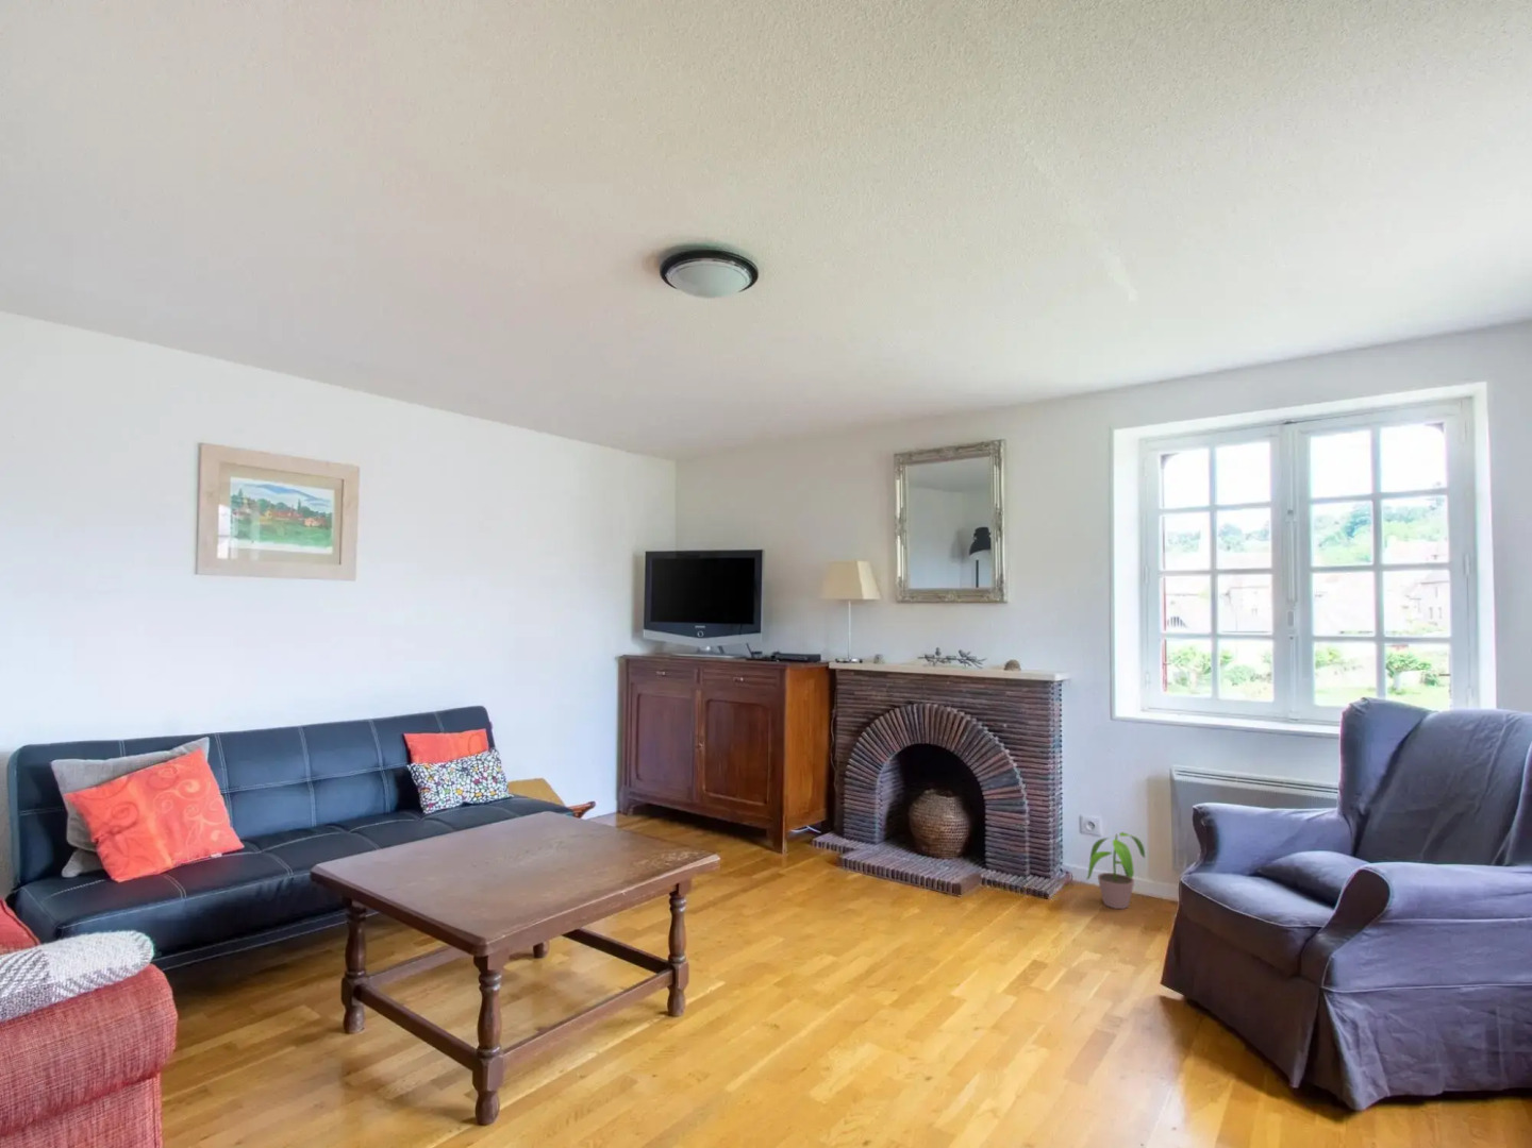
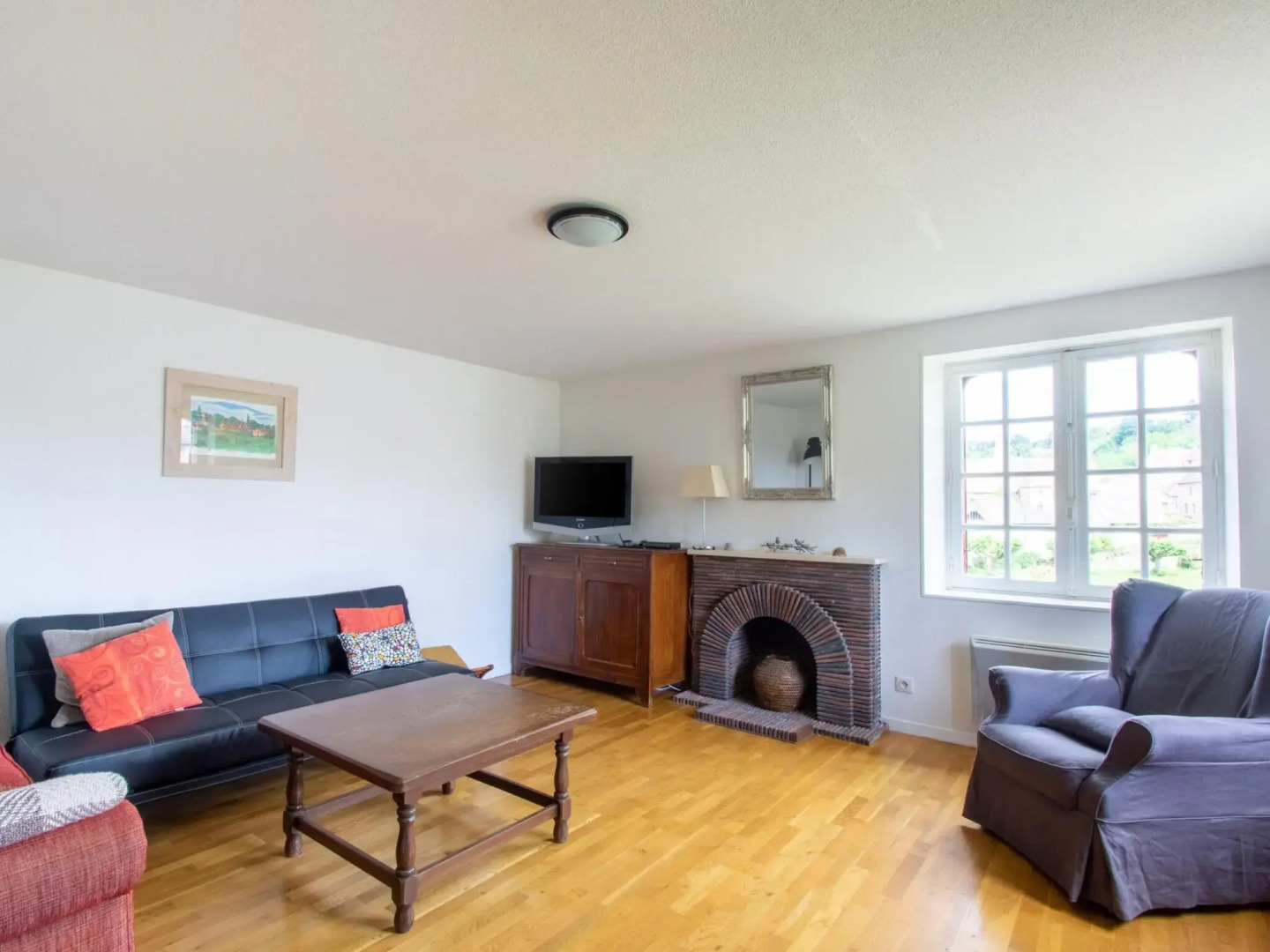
- potted plant [1086,831,1146,910]
